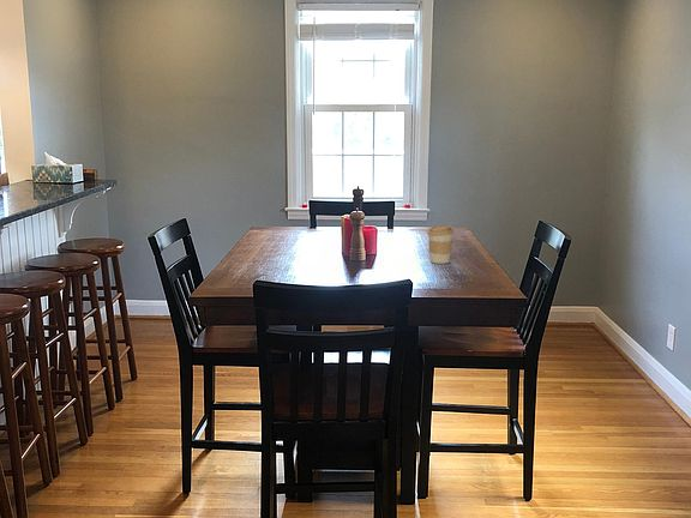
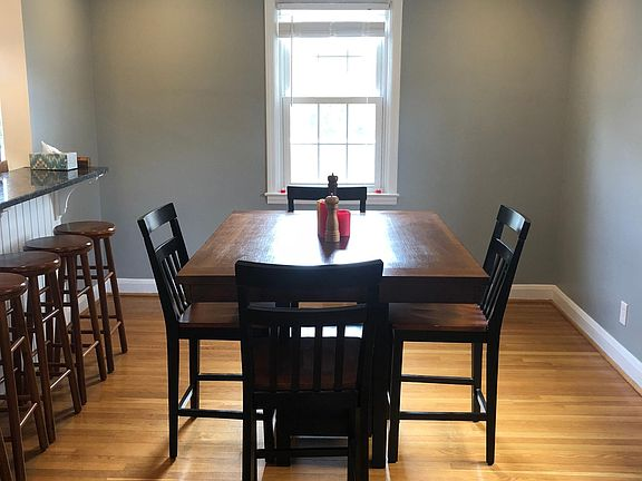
- coffee cup [427,224,455,265]
